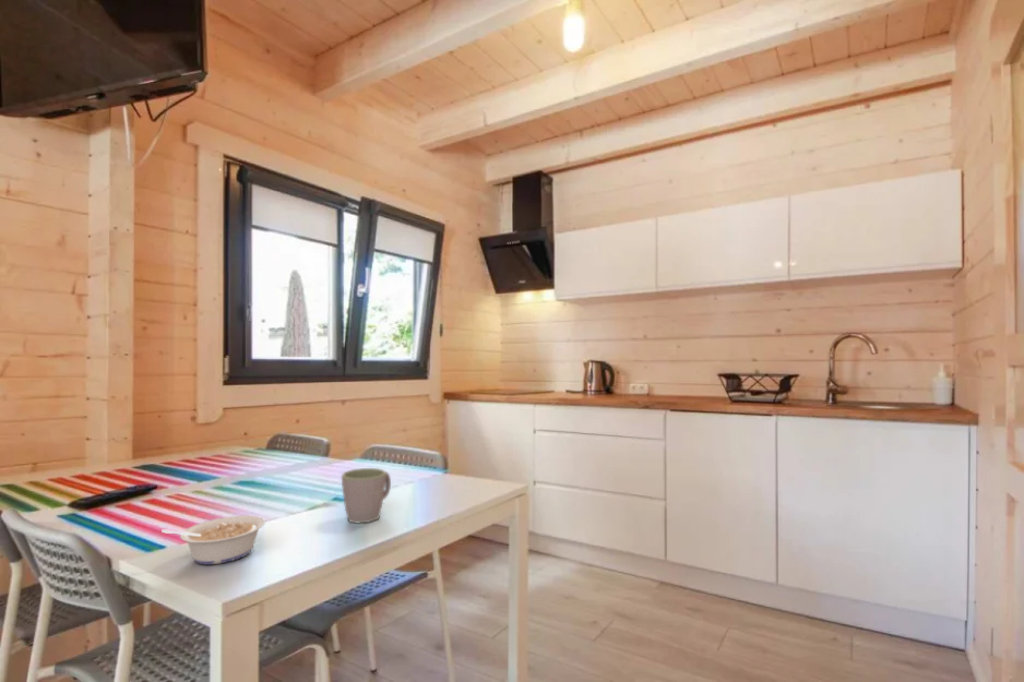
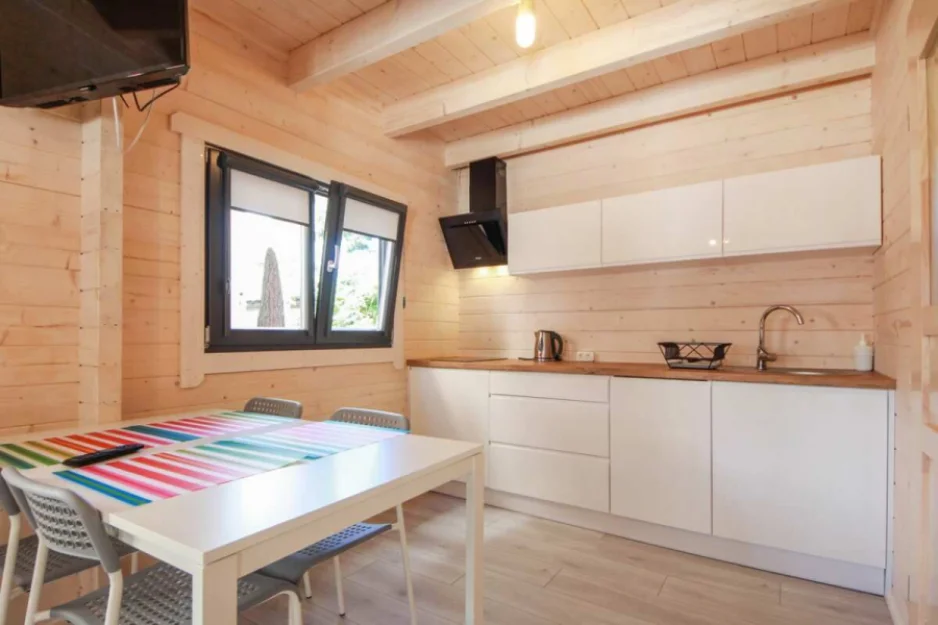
- mug [341,467,392,524]
- legume [160,514,266,565]
